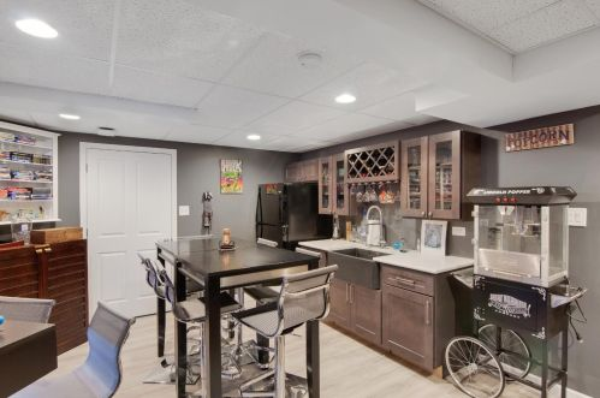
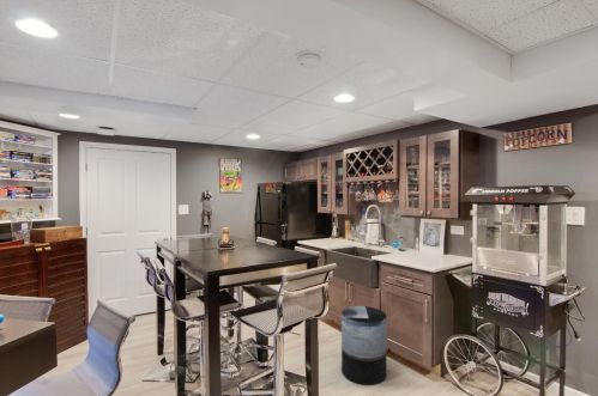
+ trash can [340,305,388,386]
